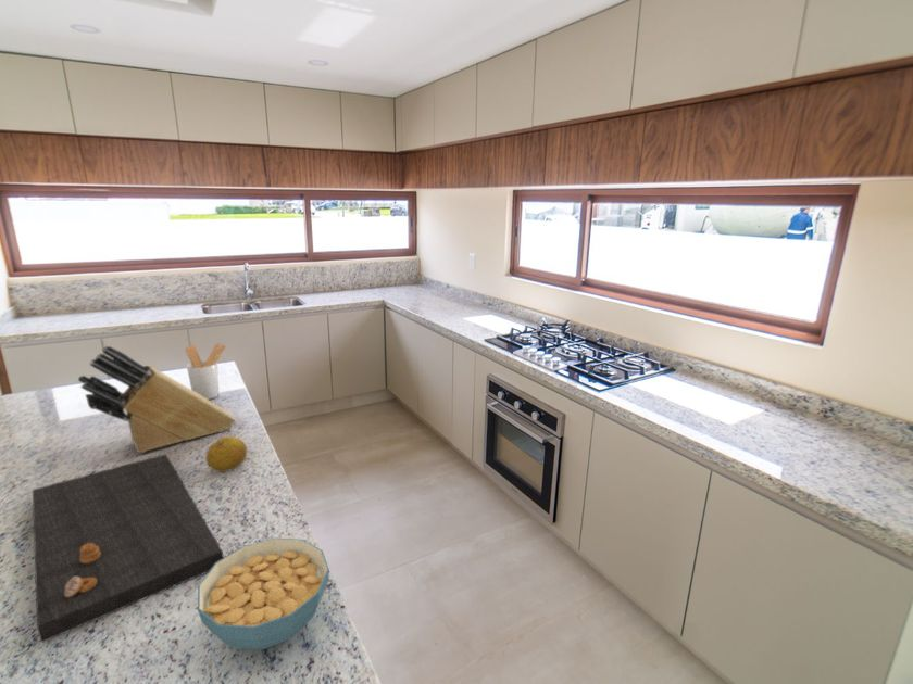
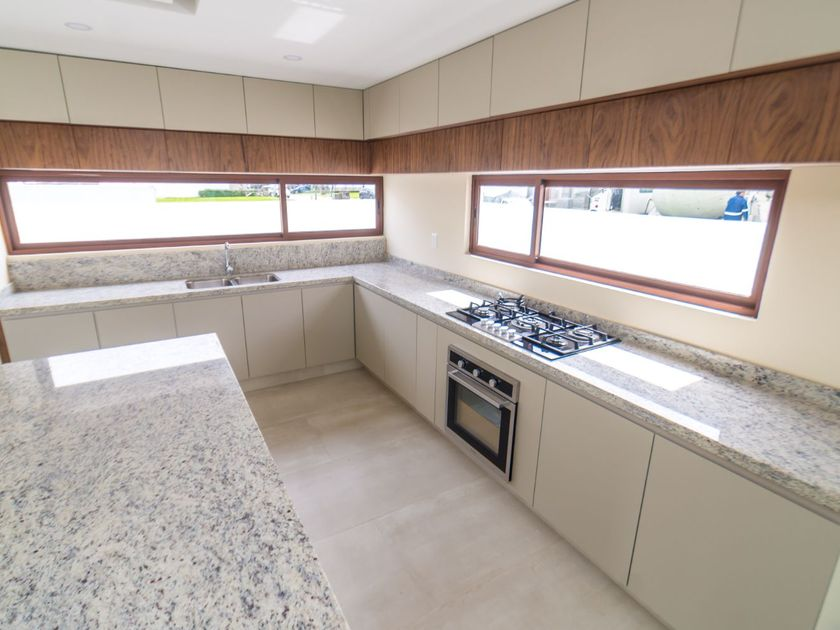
- knife block [77,344,236,454]
- utensil holder [185,342,228,401]
- cereal bowl [197,537,330,651]
- cutting board [32,453,224,644]
- fruit [204,435,248,473]
